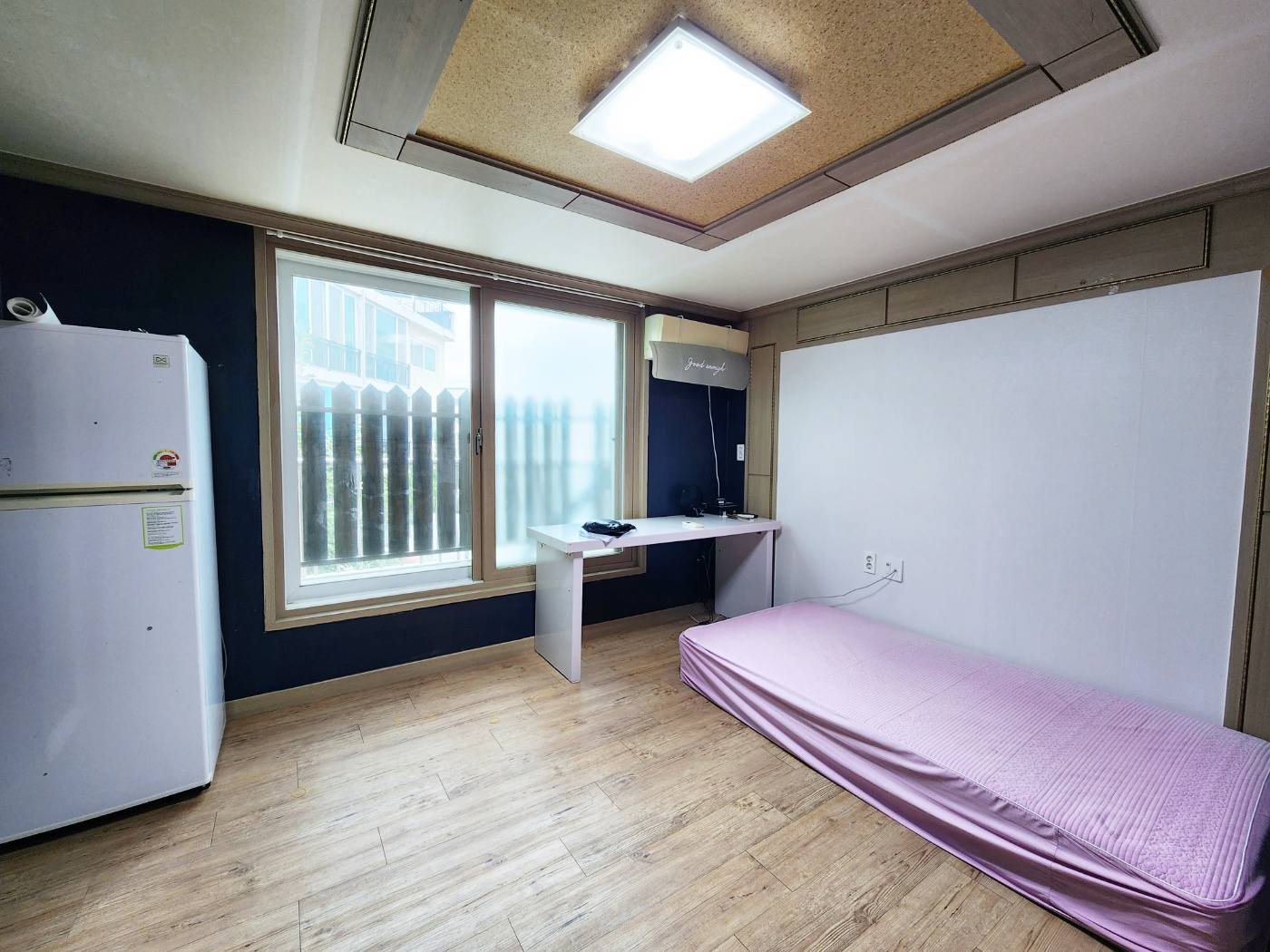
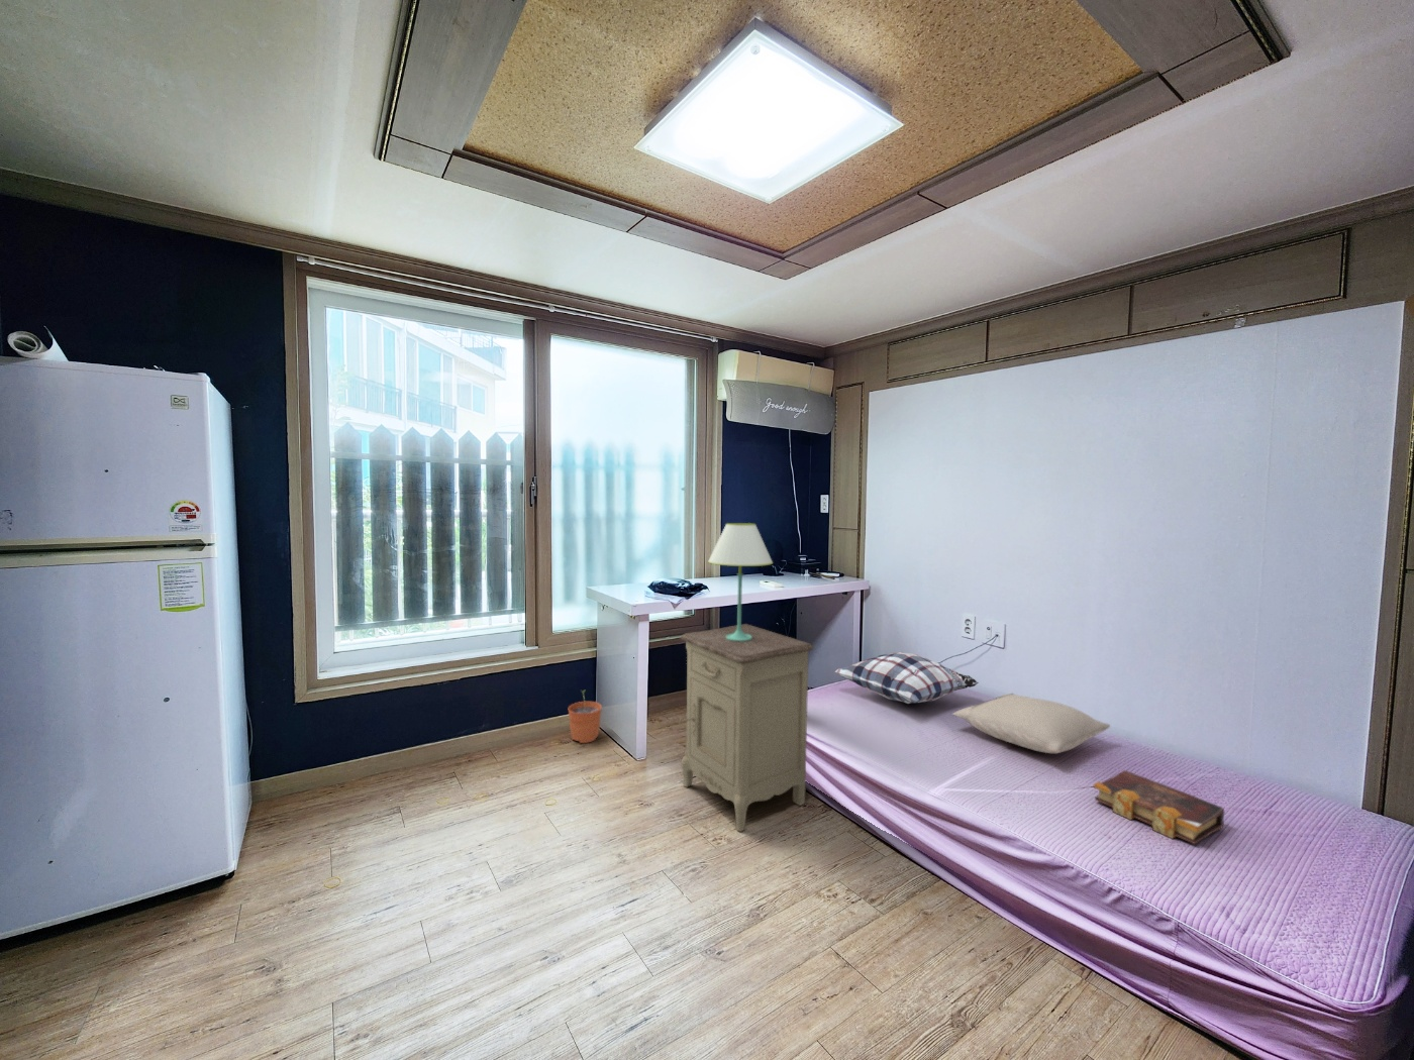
+ cushion [834,651,980,705]
+ pillow [952,693,1111,754]
+ plant pot [568,689,603,744]
+ table lamp [707,522,774,641]
+ book [1093,769,1225,845]
+ nightstand [679,622,814,833]
